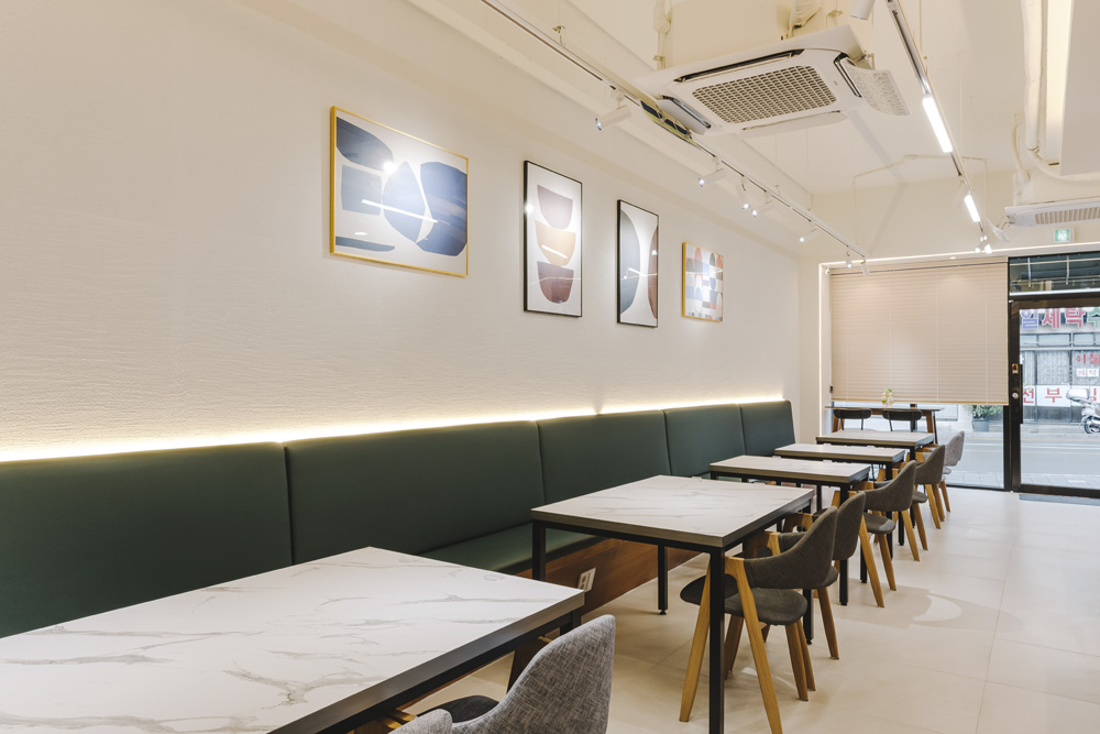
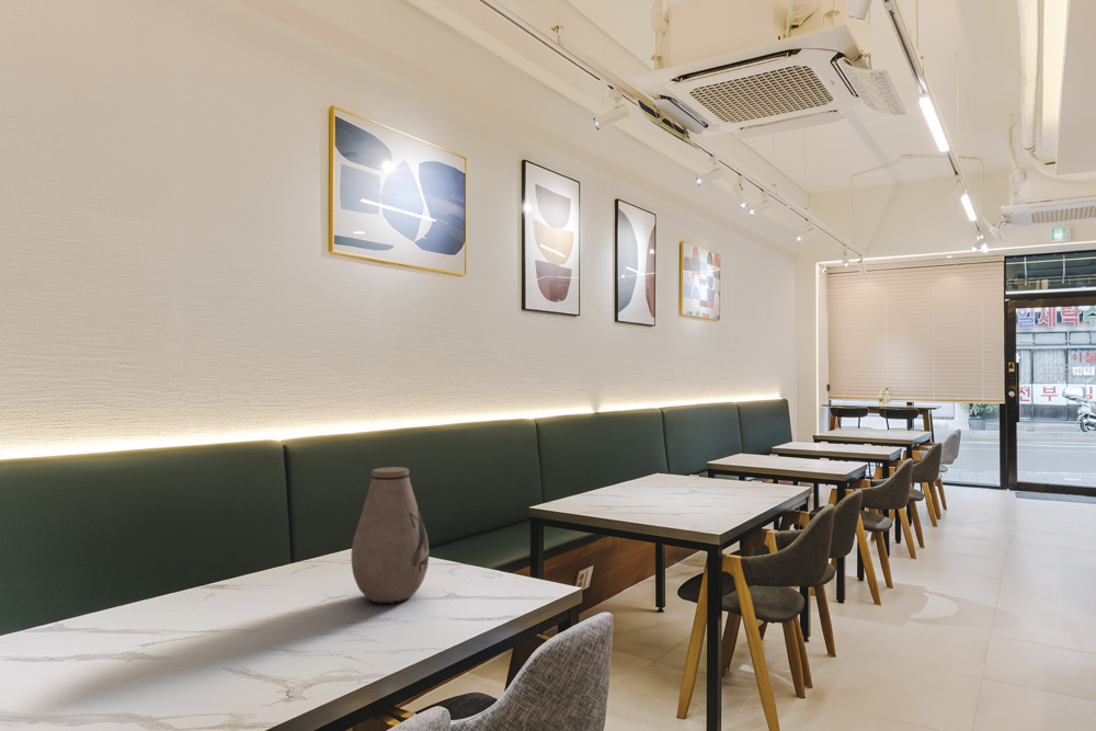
+ vase [351,466,430,605]
